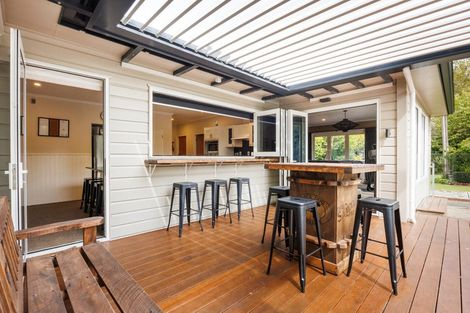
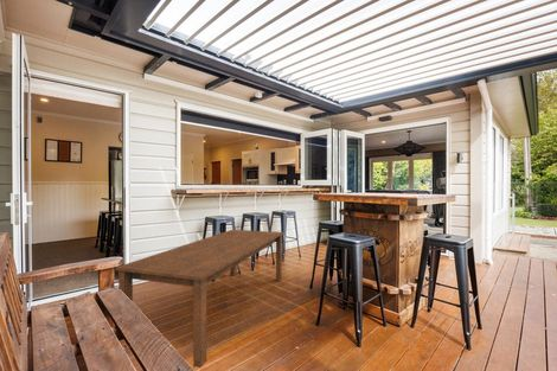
+ dining table [114,229,284,369]
